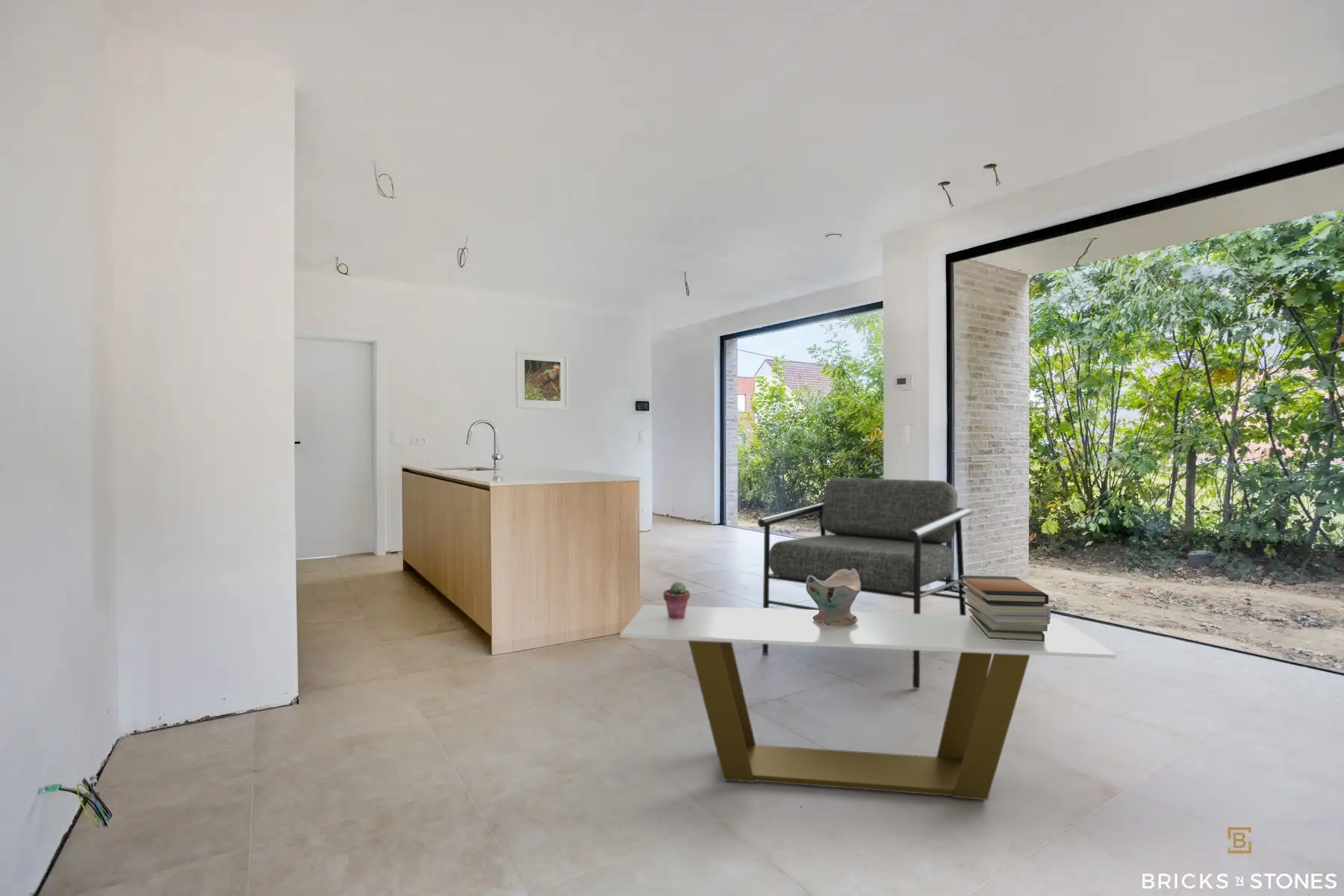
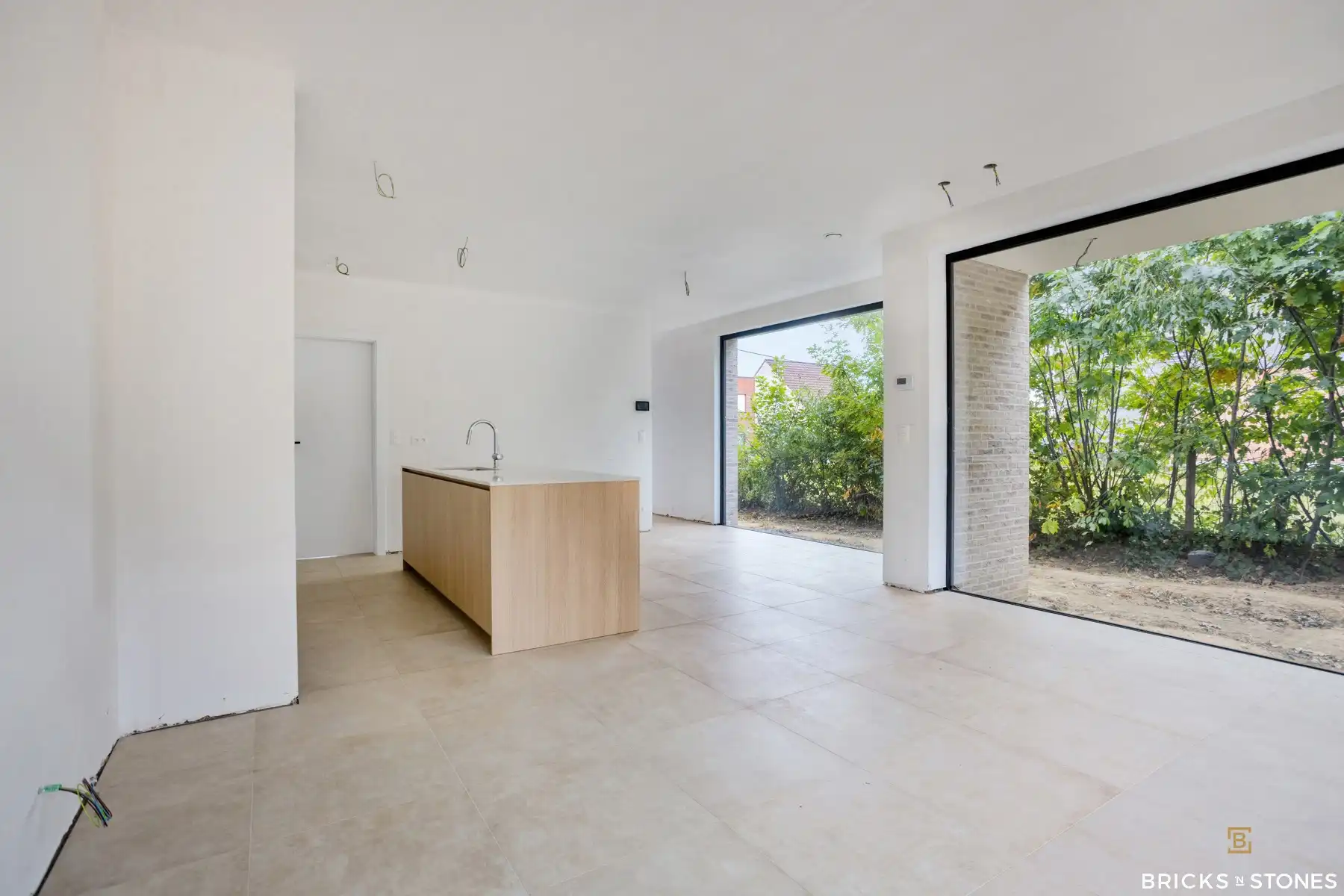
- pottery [806,569,860,627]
- coffee table [620,604,1117,801]
- armchair [757,477,971,689]
- potted succulent [662,581,691,619]
- book stack [961,575,1051,642]
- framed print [515,350,569,411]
